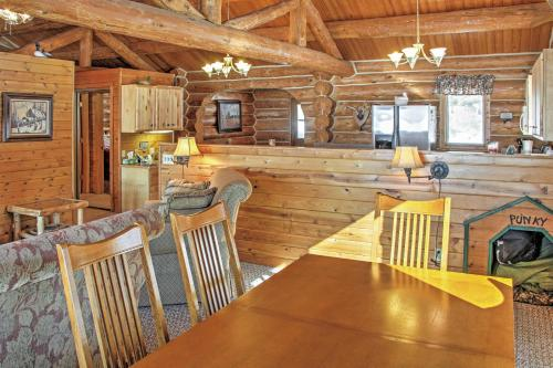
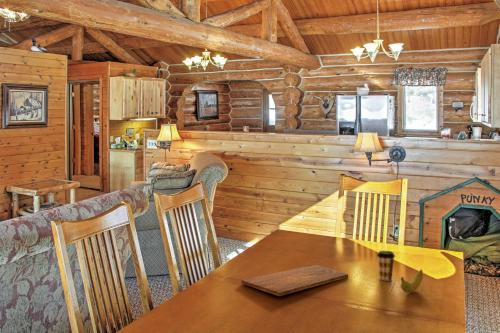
+ cutting board [241,264,349,297]
+ coffee cup [376,250,396,282]
+ banana [400,269,424,294]
